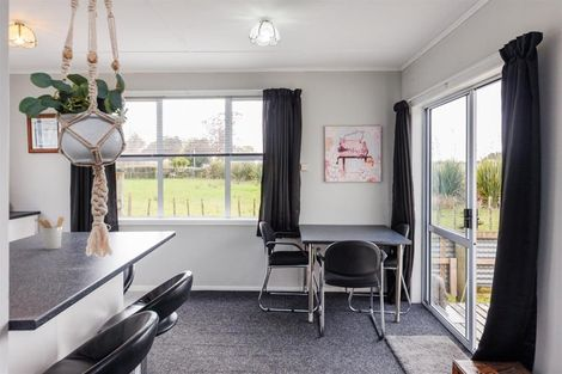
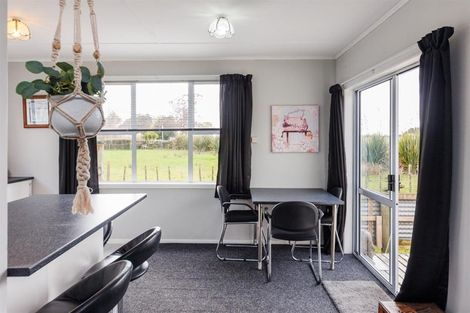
- utensil holder [36,215,66,251]
